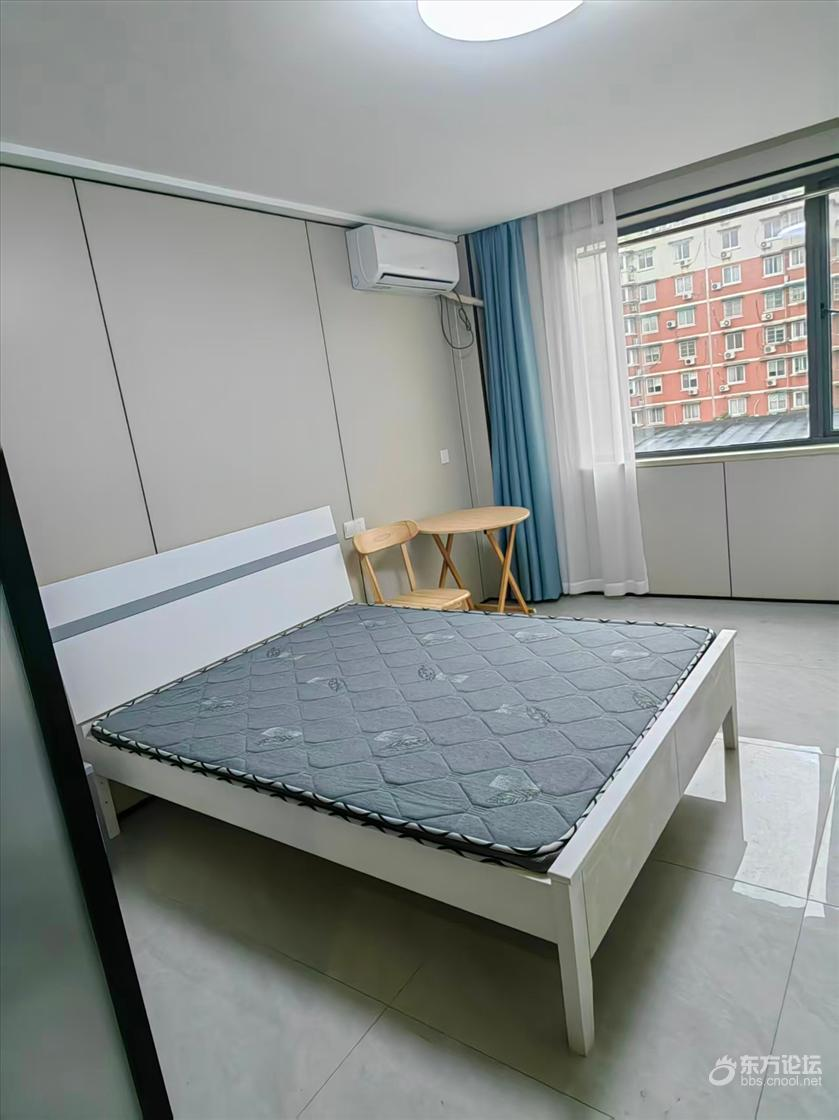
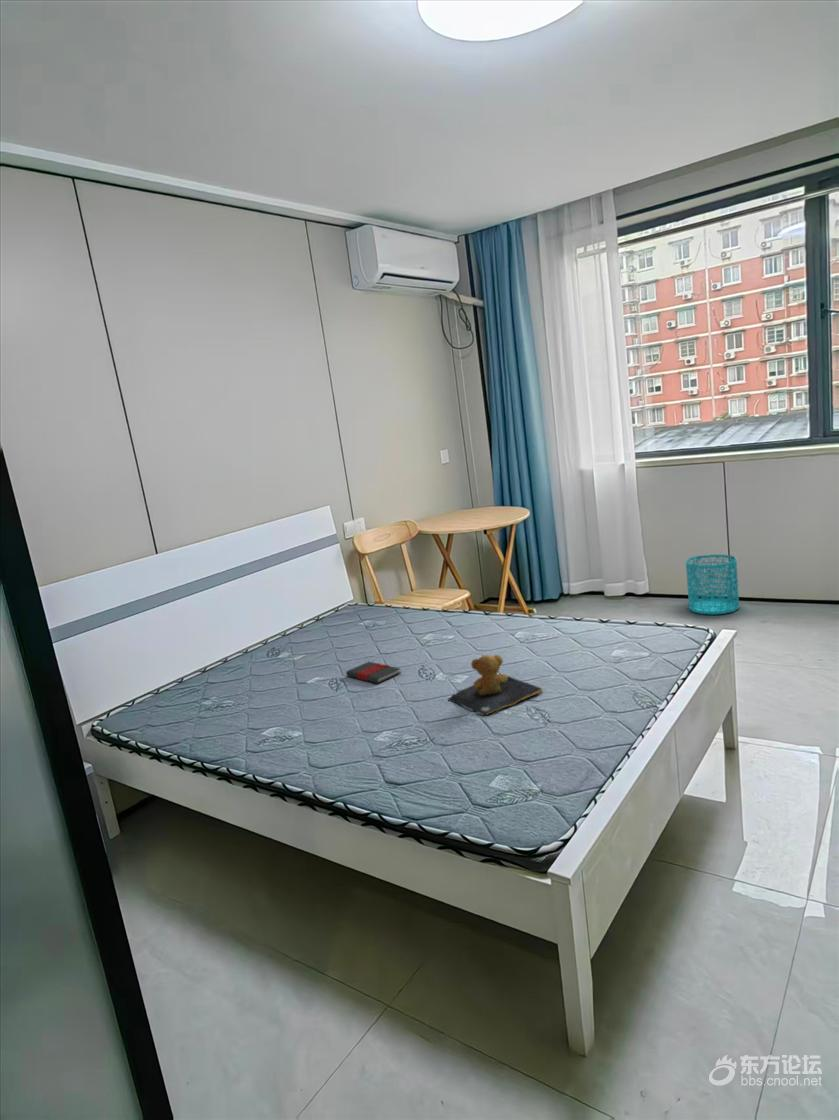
+ teddy bear [447,653,543,717]
+ book [345,661,402,685]
+ wastebasket [685,554,740,615]
